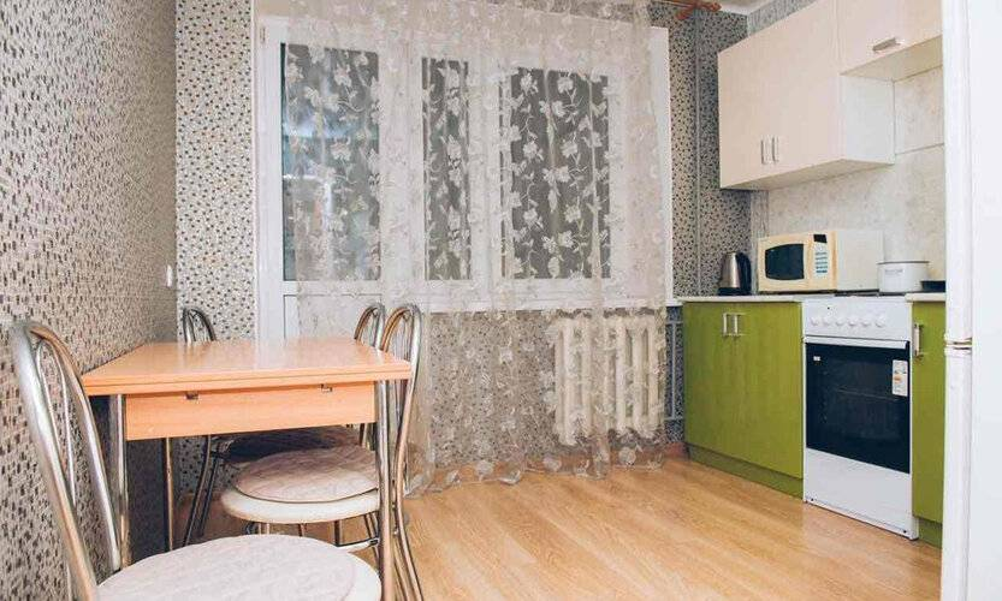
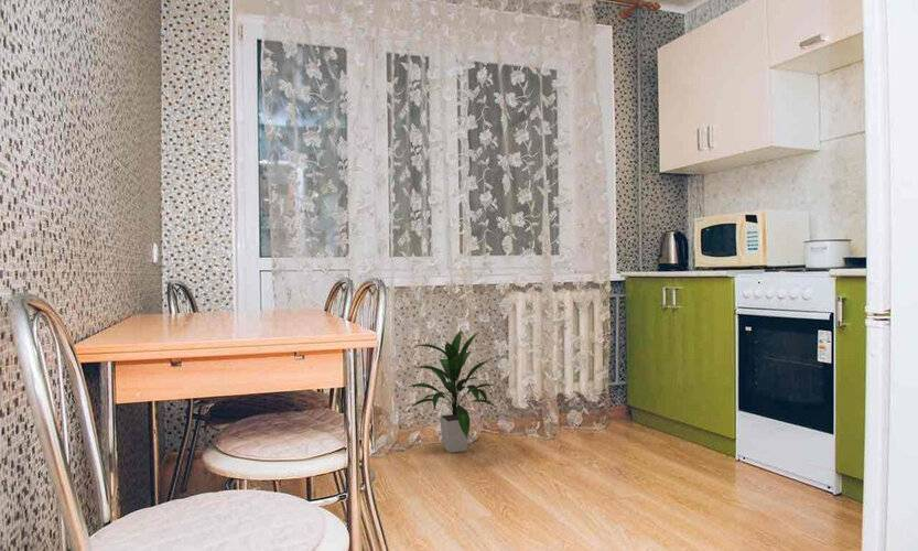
+ indoor plant [408,327,498,454]
